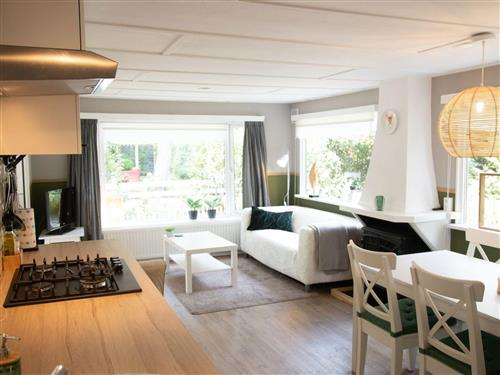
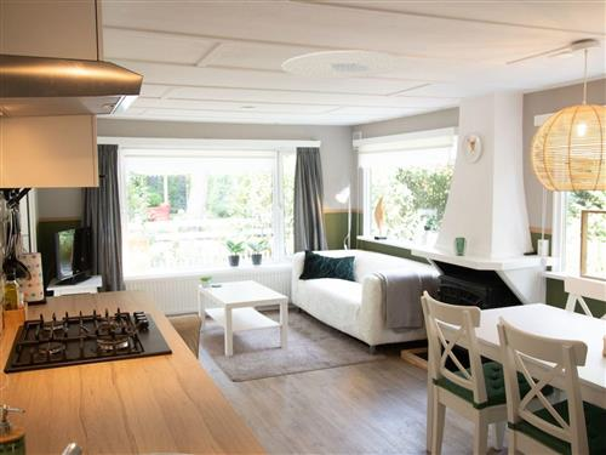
+ ceiling light [281,50,405,80]
